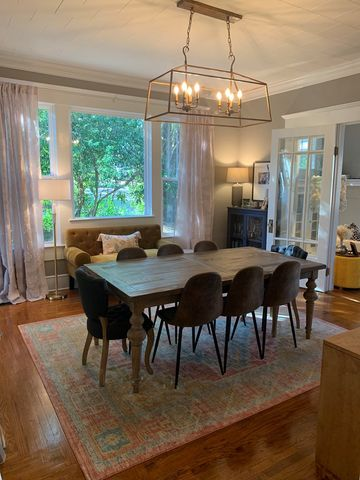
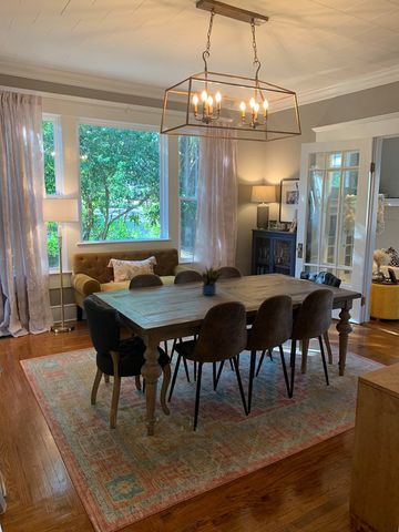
+ potted plant [200,259,224,296]
